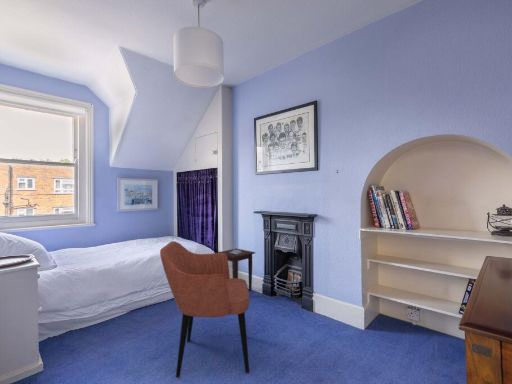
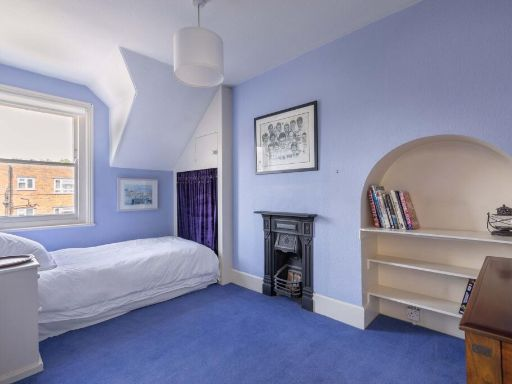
- armchair [159,240,250,378]
- side table [216,248,256,292]
